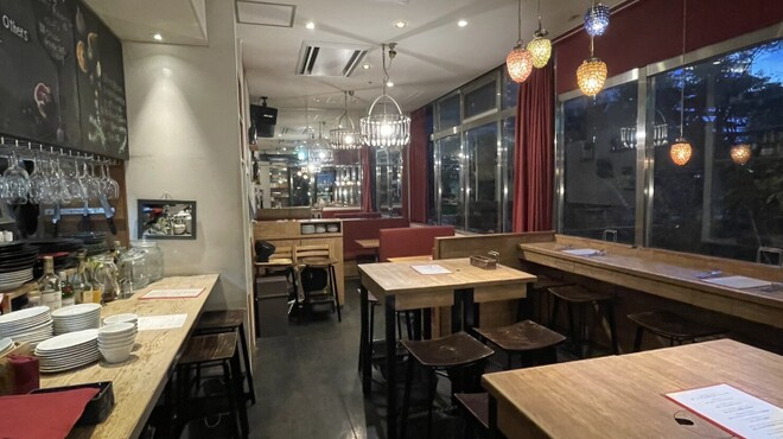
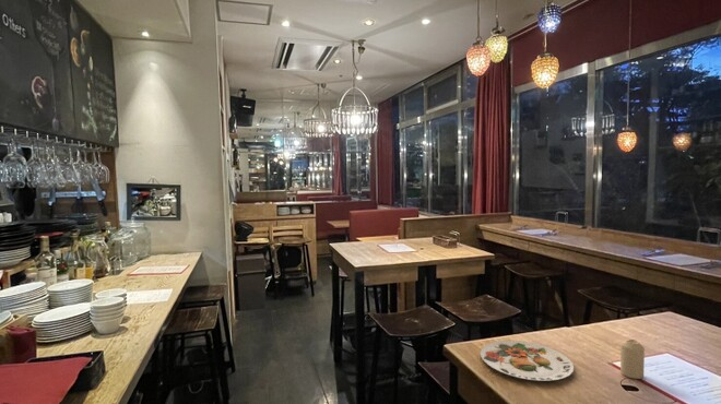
+ plate [480,340,575,382]
+ candle [619,338,646,380]
